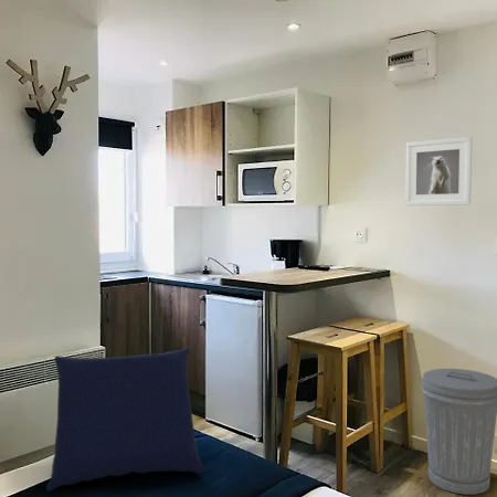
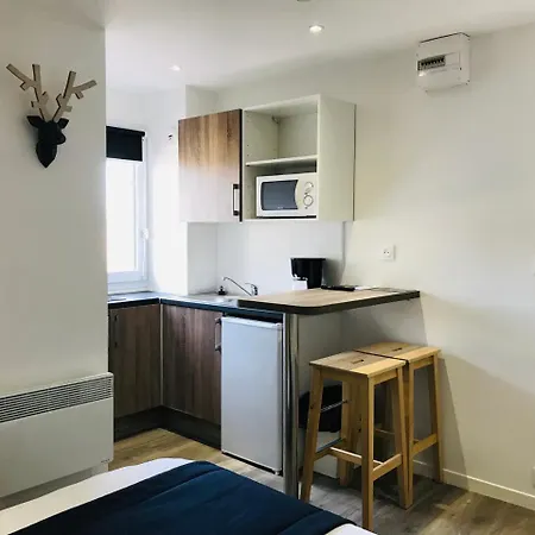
- trash can [421,368,497,496]
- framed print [404,136,474,207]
- cushion [45,347,205,493]
